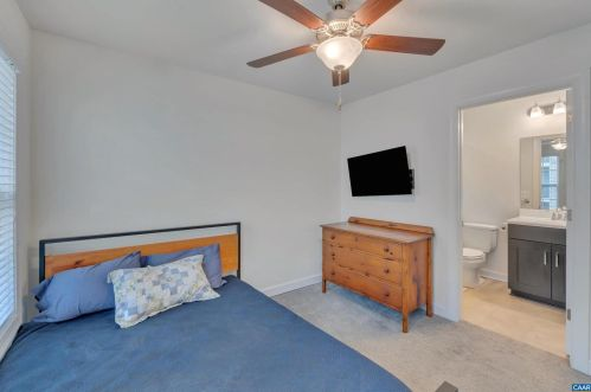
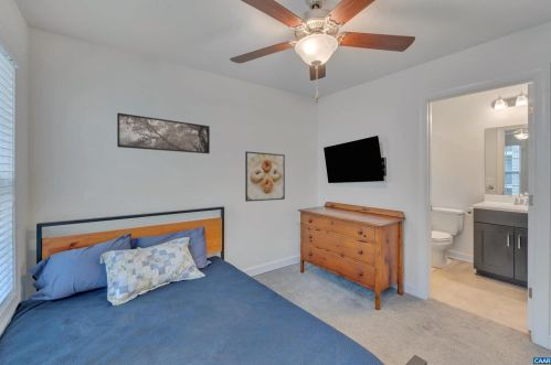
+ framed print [244,150,286,203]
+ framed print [116,111,211,154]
